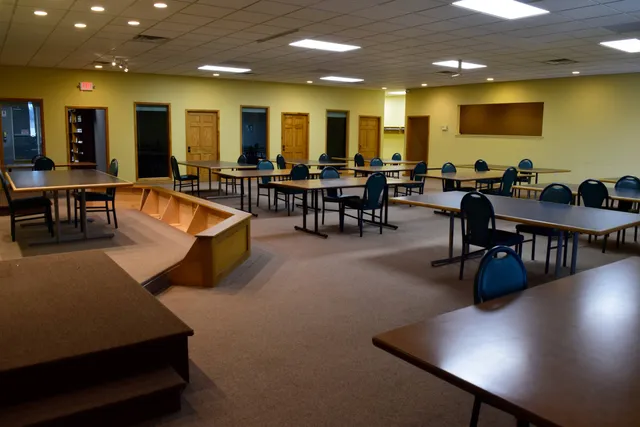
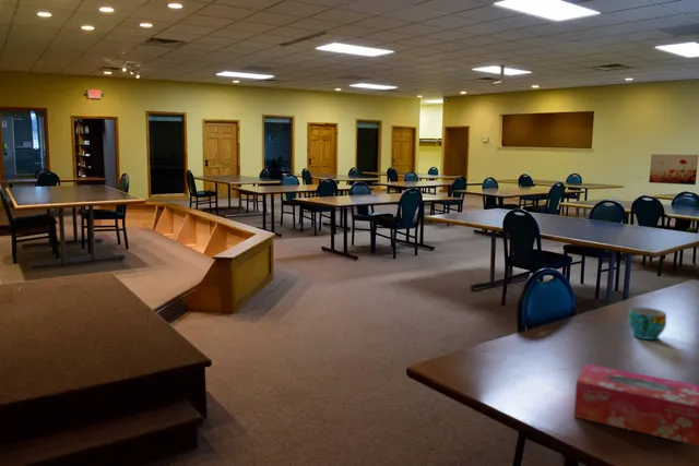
+ wall art [648,153,699,186]
+ tissue box [572,362,699,447]
+ cup [628,307,667,340]
